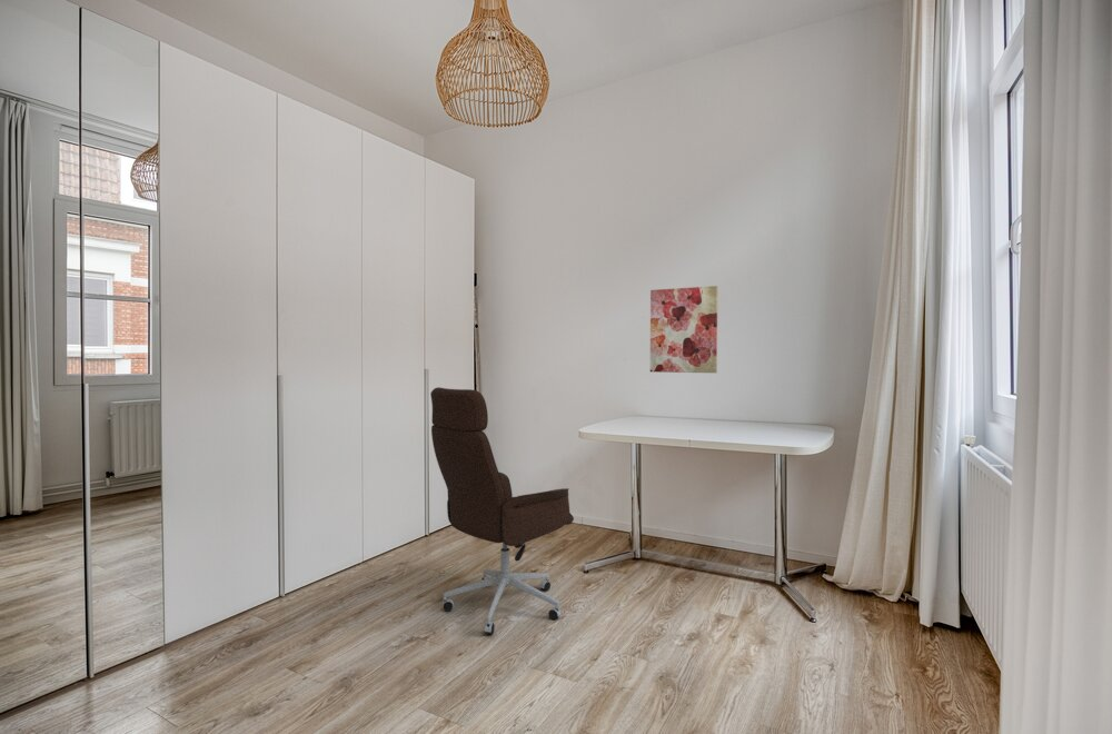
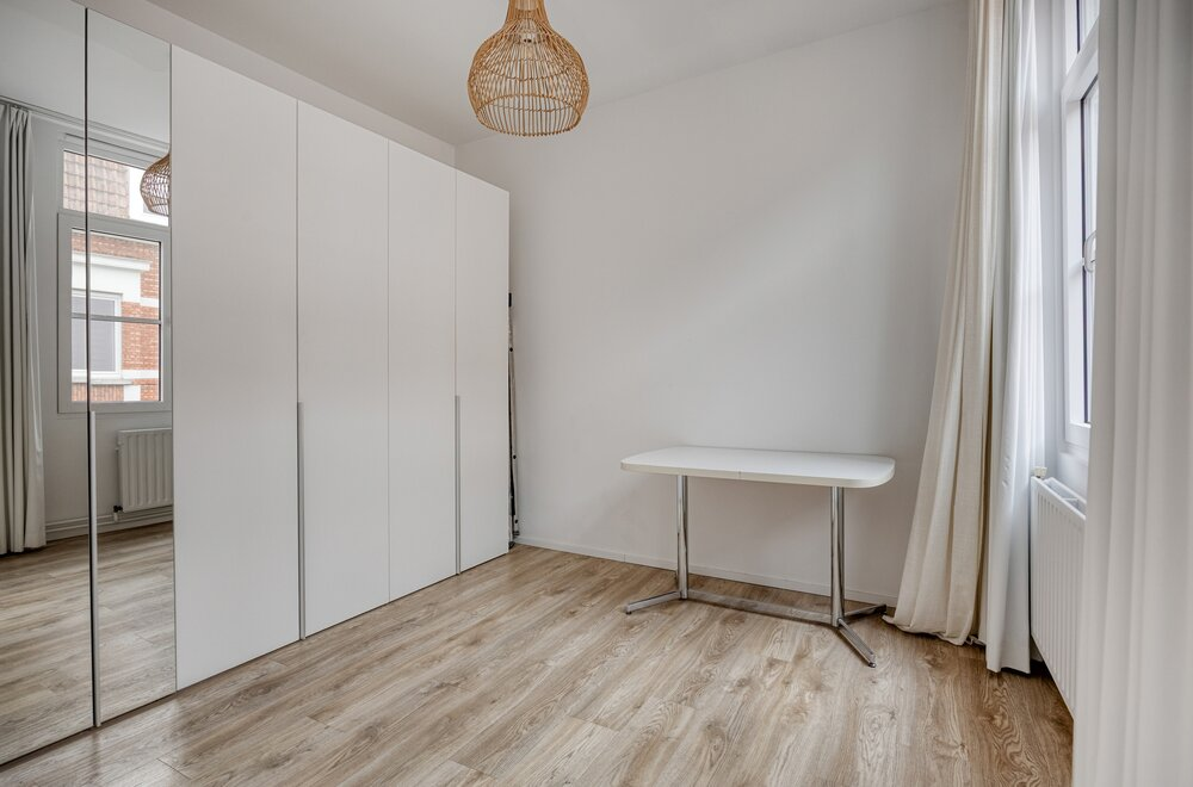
- wall art [649,285,718,374]
- office chair [429,386,575,635]
